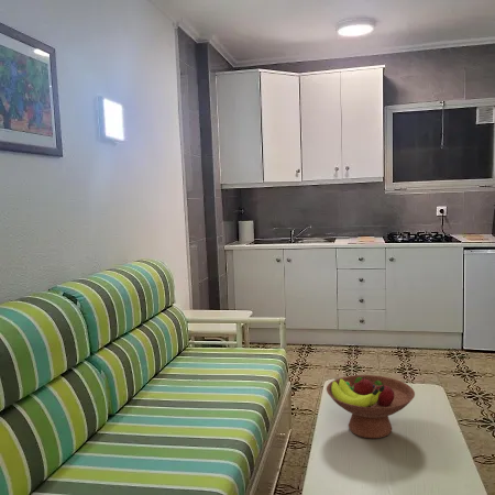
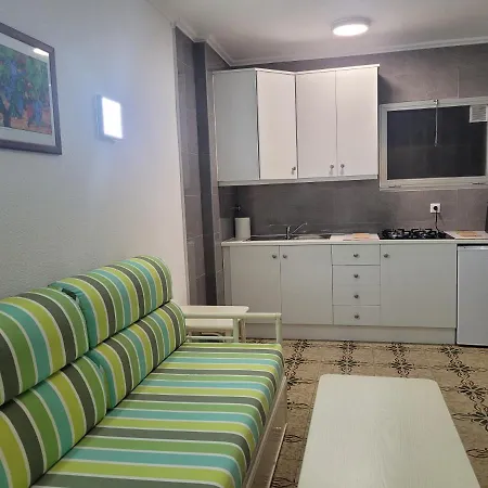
- fruit bowl [326,374,416,440]
